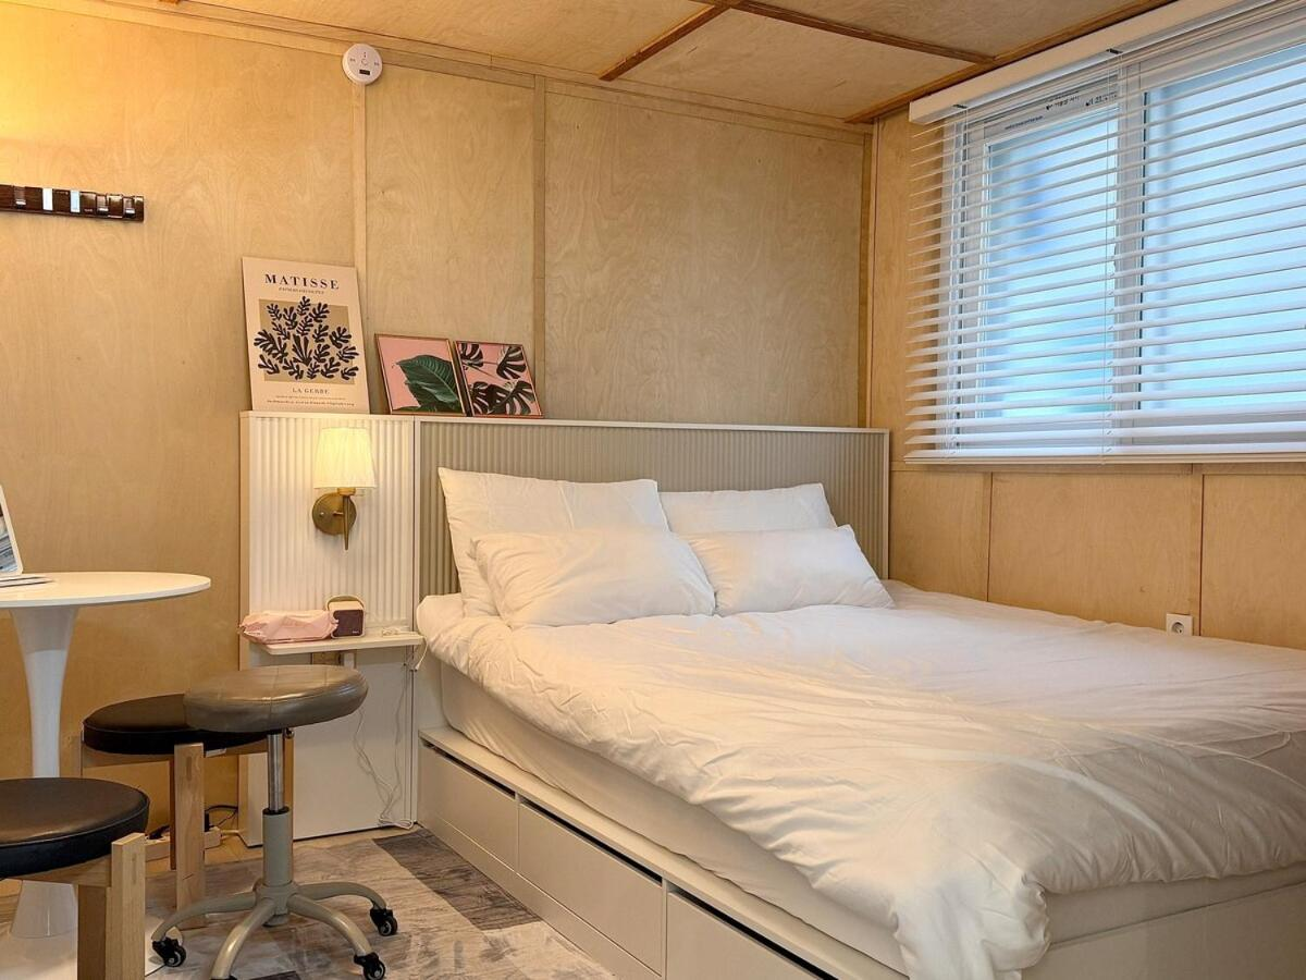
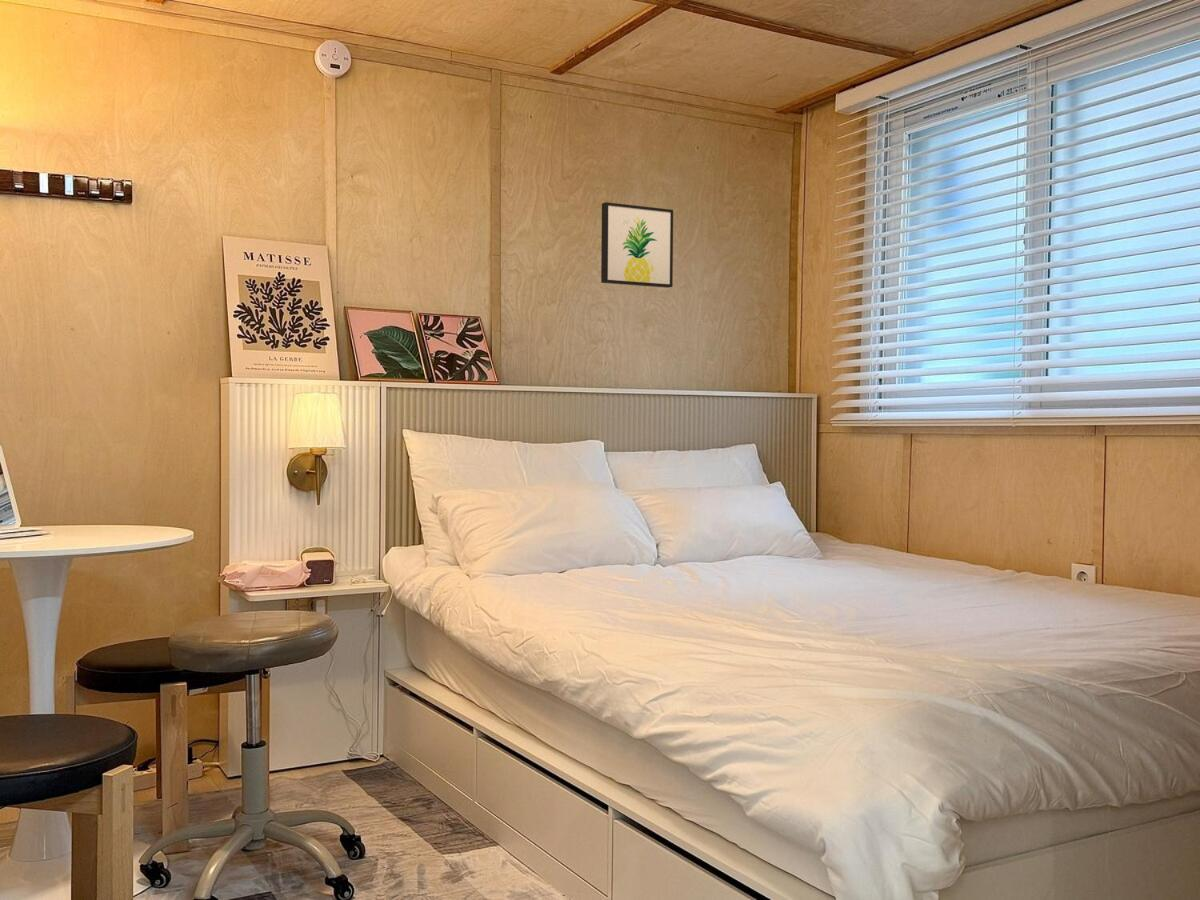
+ wall art [600,201,674,289]
